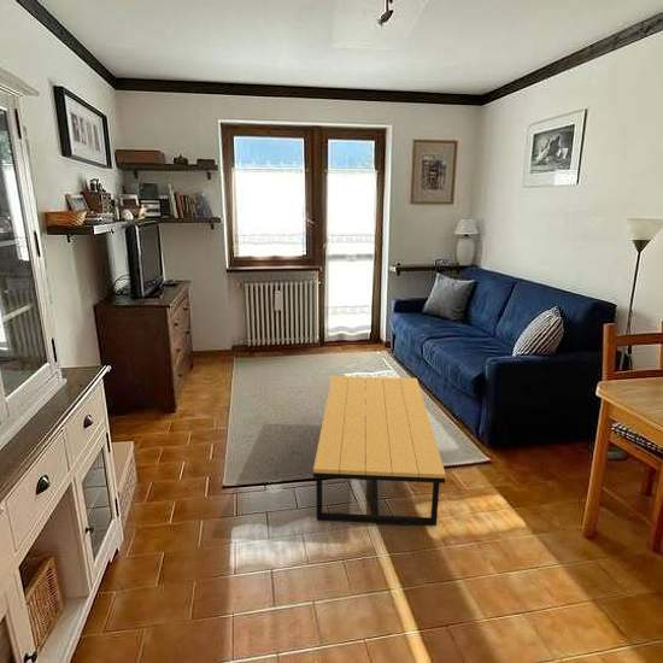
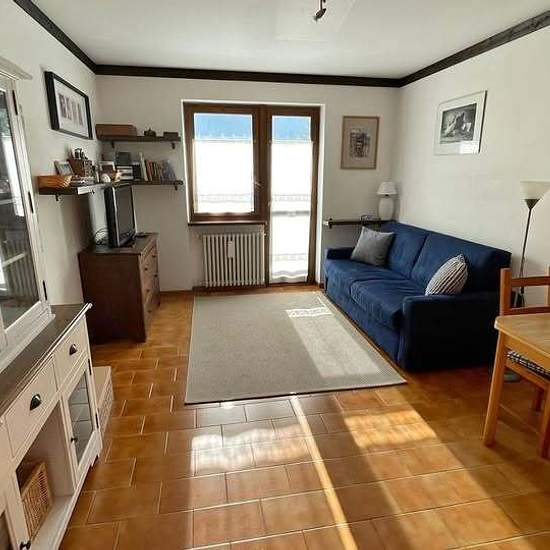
- coffee table [312,375,447,527]
